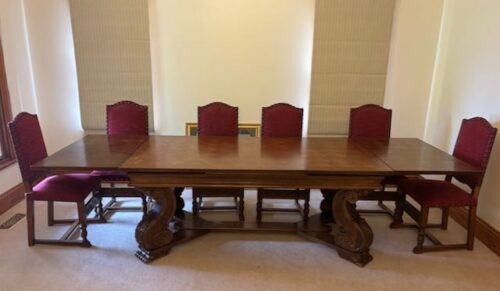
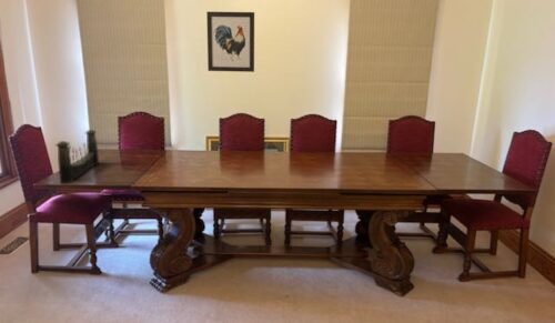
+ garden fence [54,129,100,184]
+ wall art [205,11,255,73]
